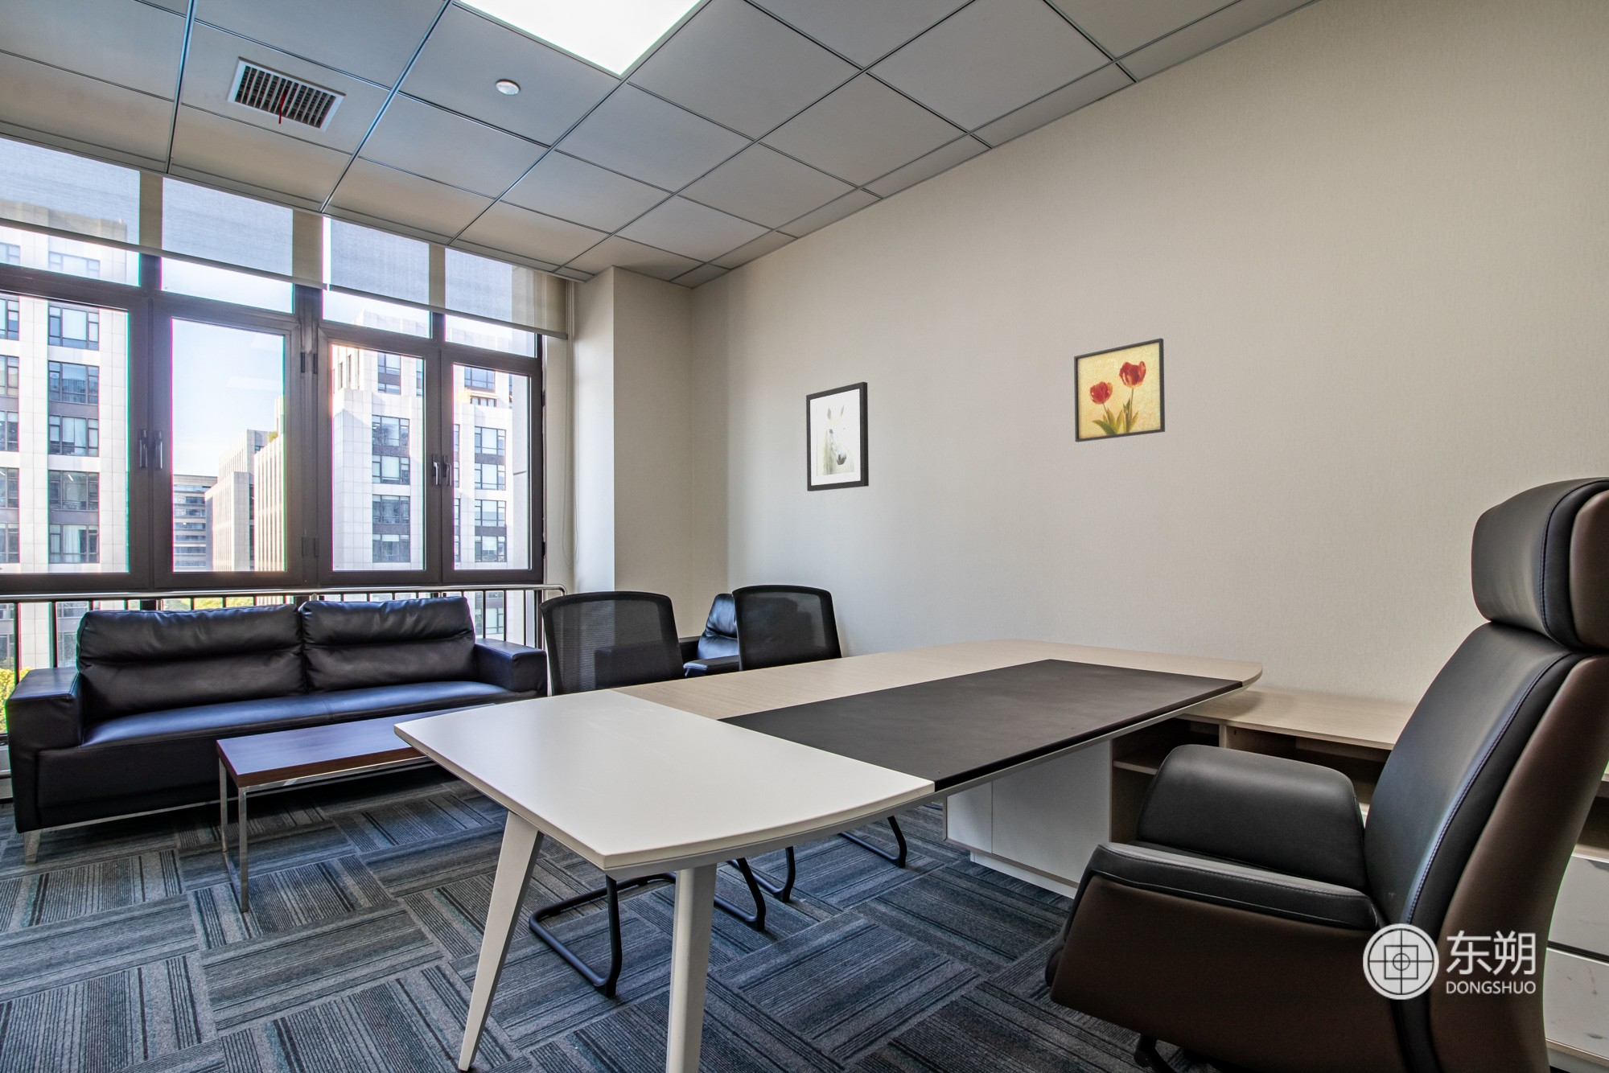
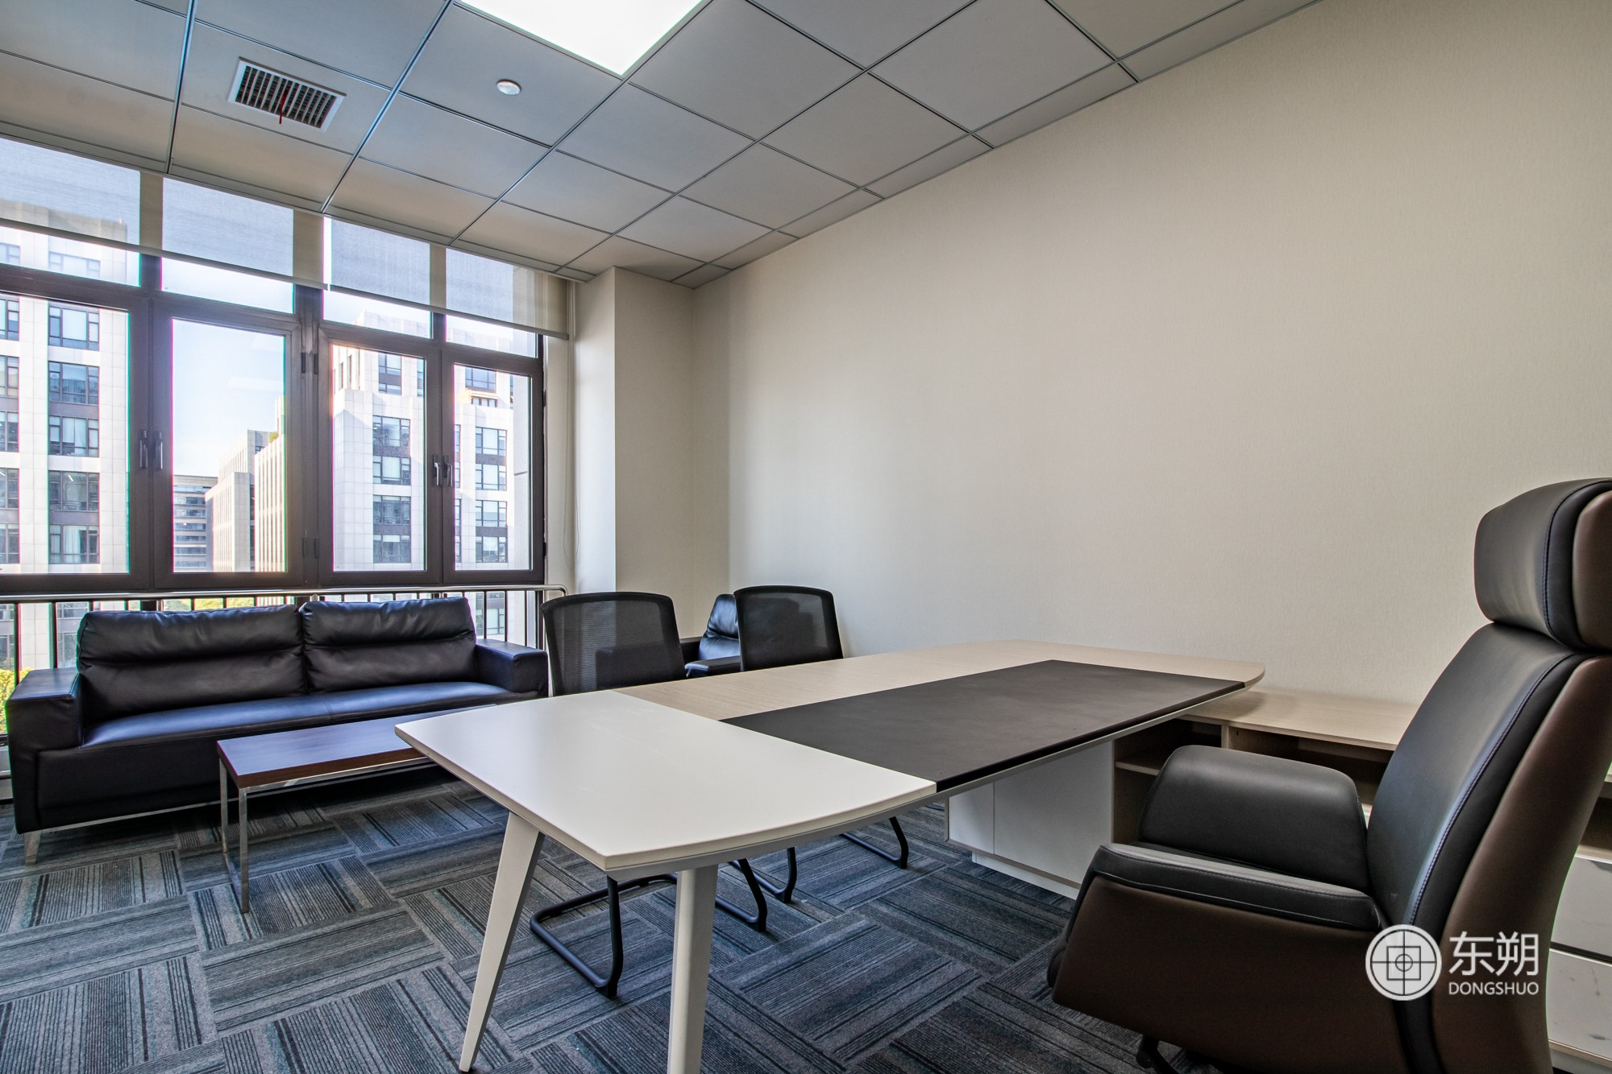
- wall art [806,381,869,492]
- wall art [1073,337,1166,443]
